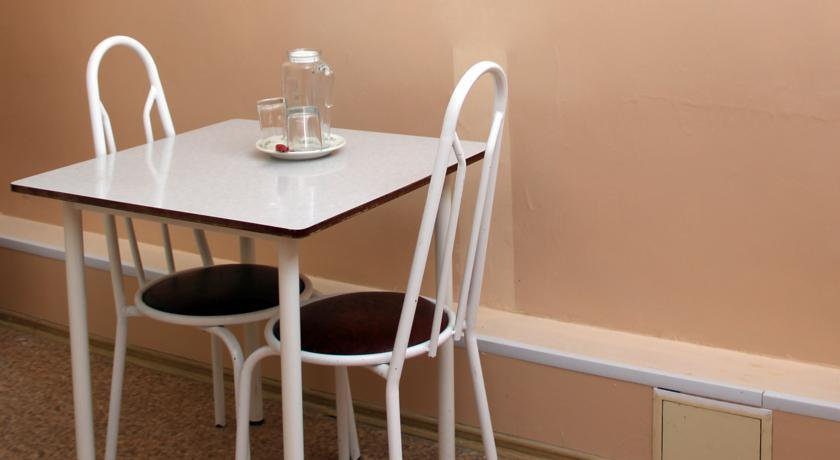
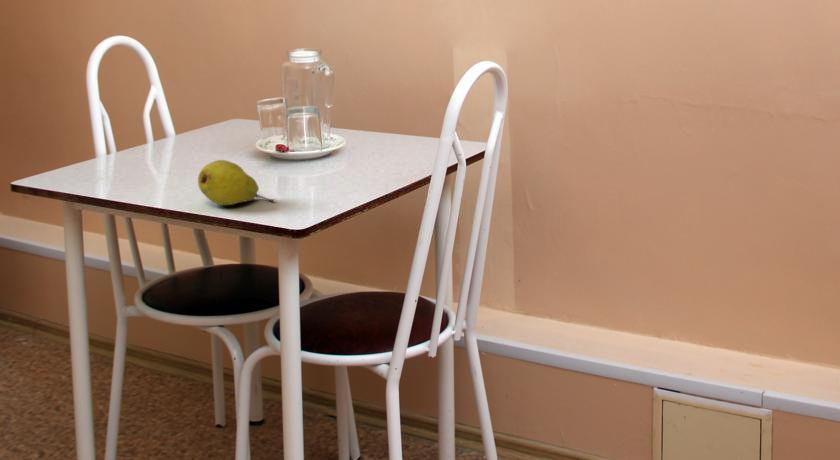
+ fruit [197,159,275,206]
